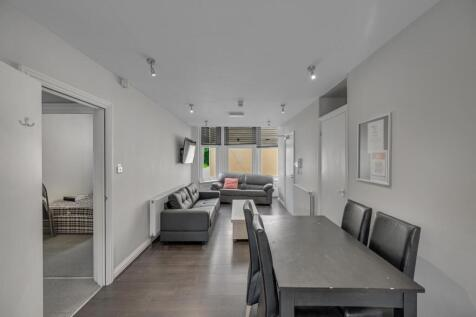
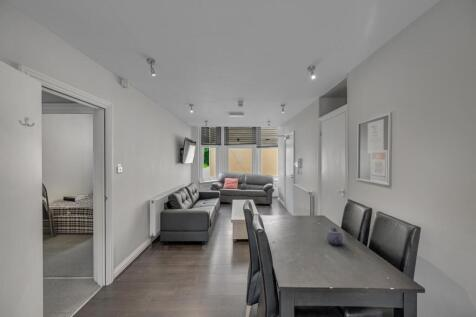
+ teapot [325,227,344,246]
